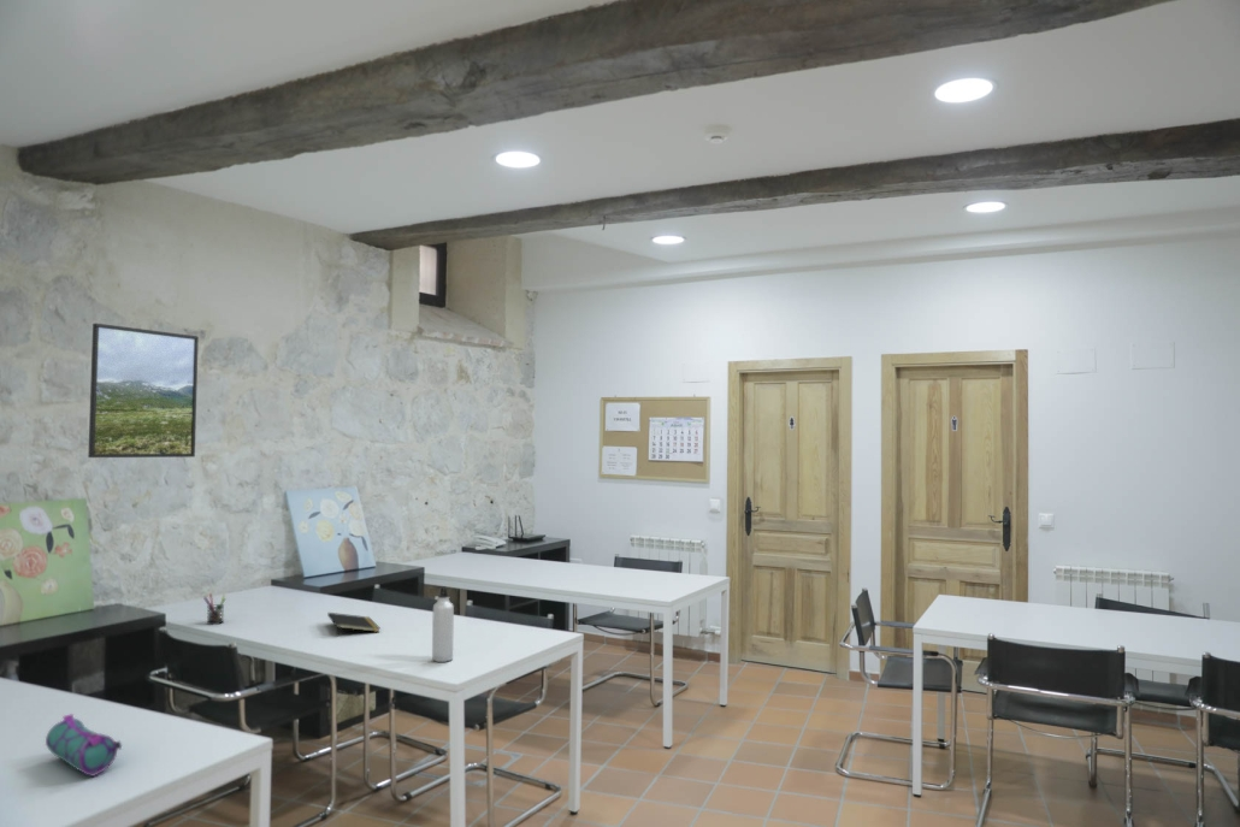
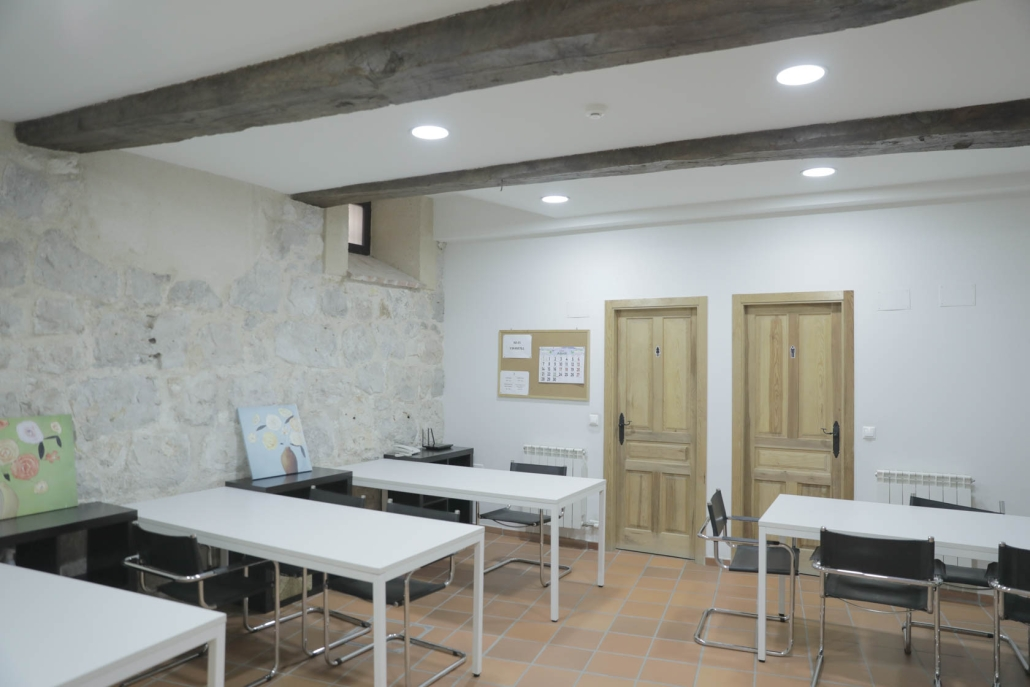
- notepad [326,612,380,637]
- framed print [87,323,200,459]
- water bottle [431,585,455,663]
- pen holder [202,592,228,626]
- pencil case [45,713,123,778]
